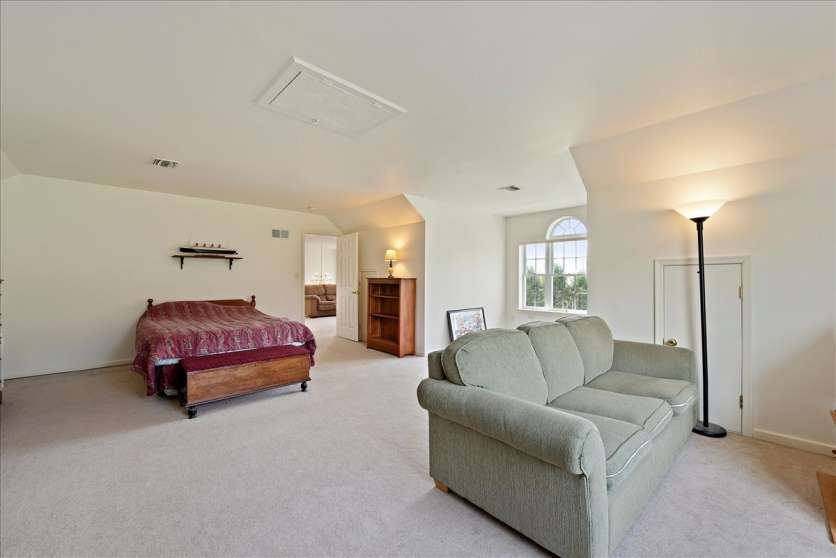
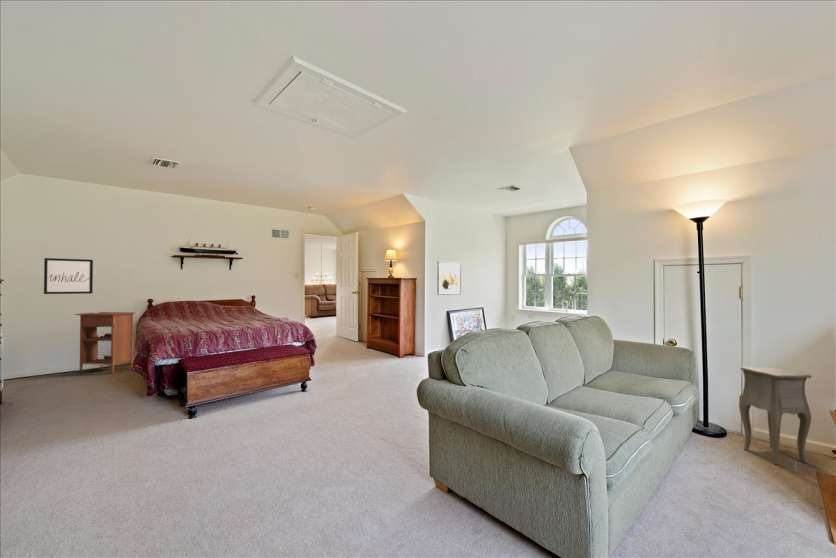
+ side table [738,366,812,472]
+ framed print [437,261,462,296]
+ wall art [43,257,94,295]
+ nightstand [75,311,137,374]
